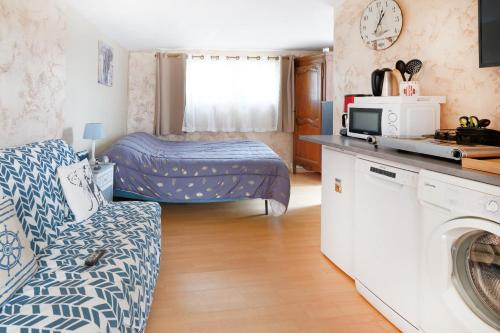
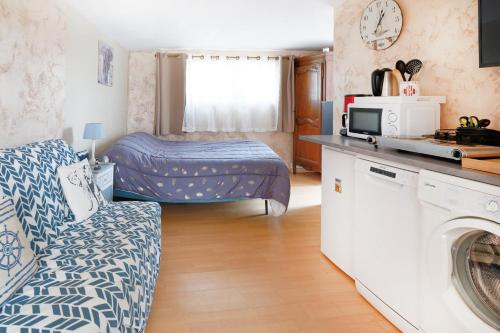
- remote control [84,248,106,266]
